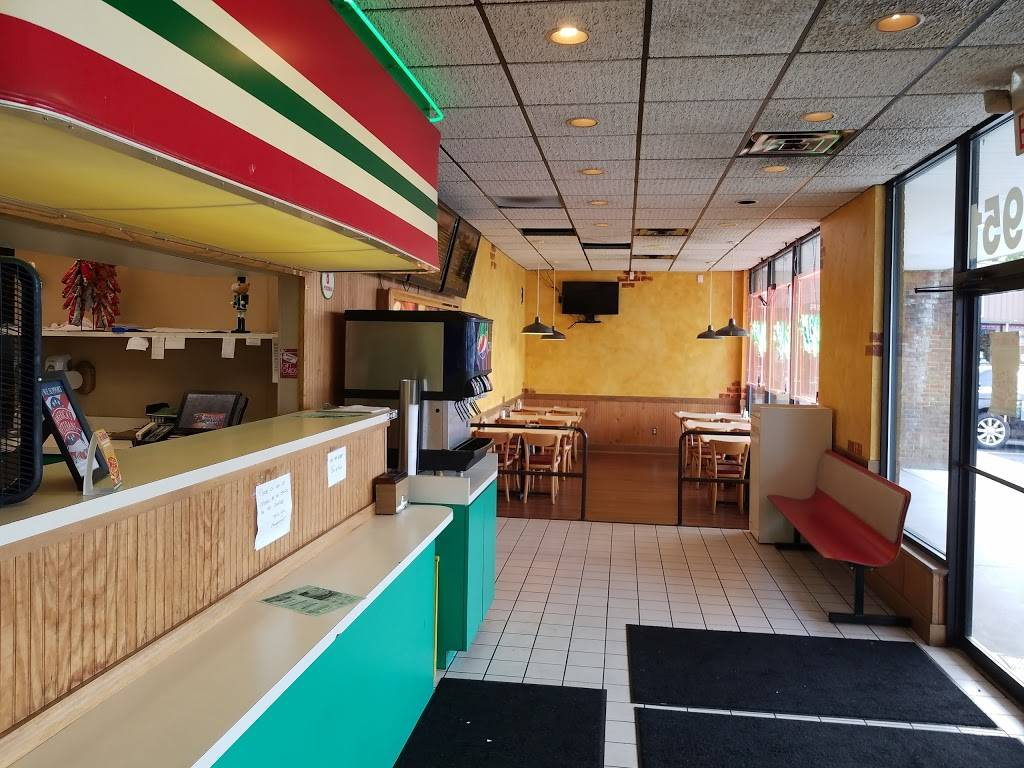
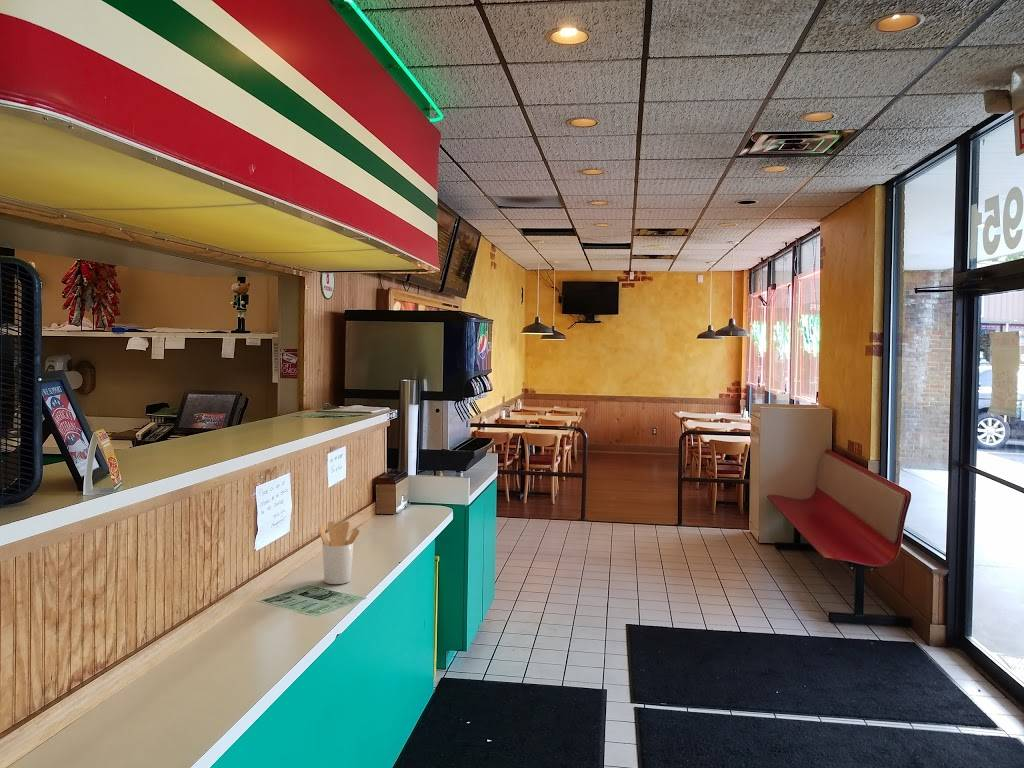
+ utensil holder [318,520,361,585]
